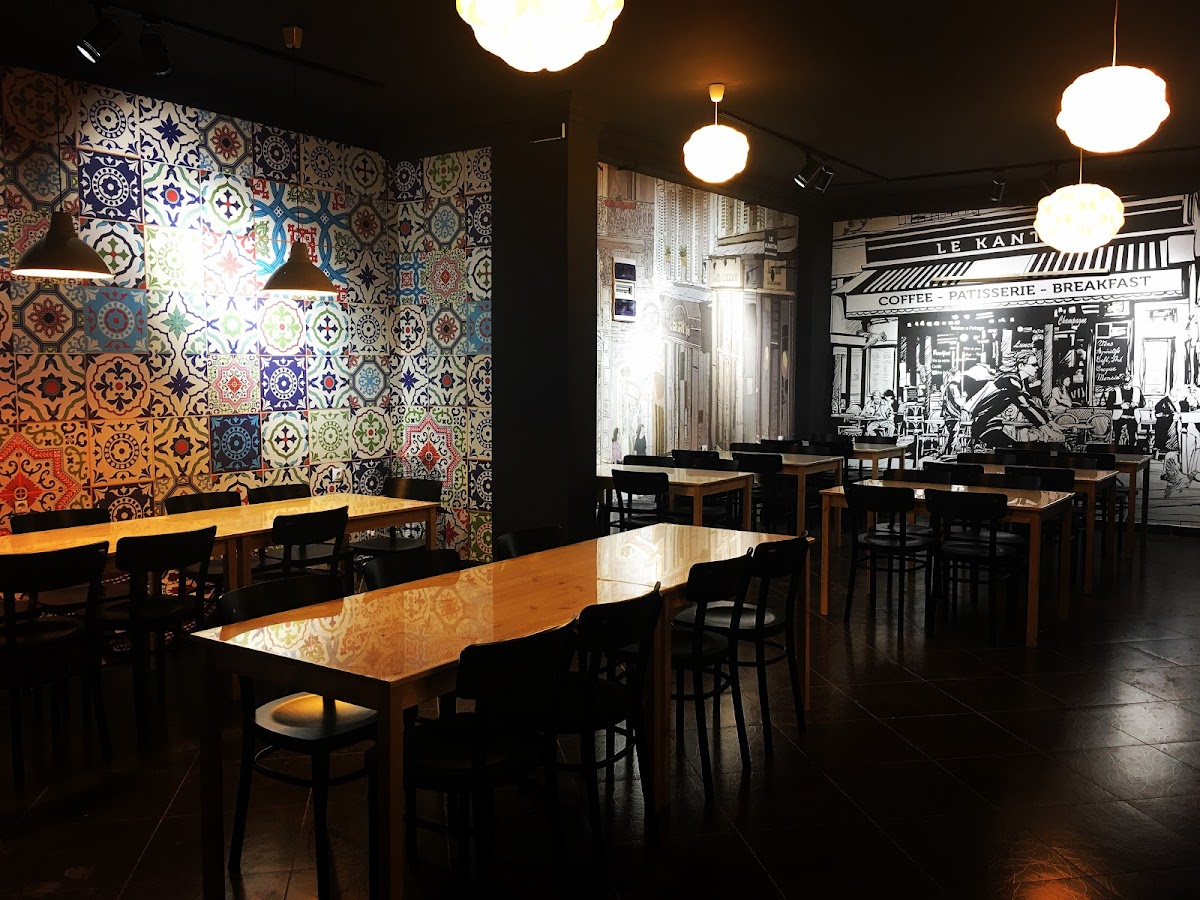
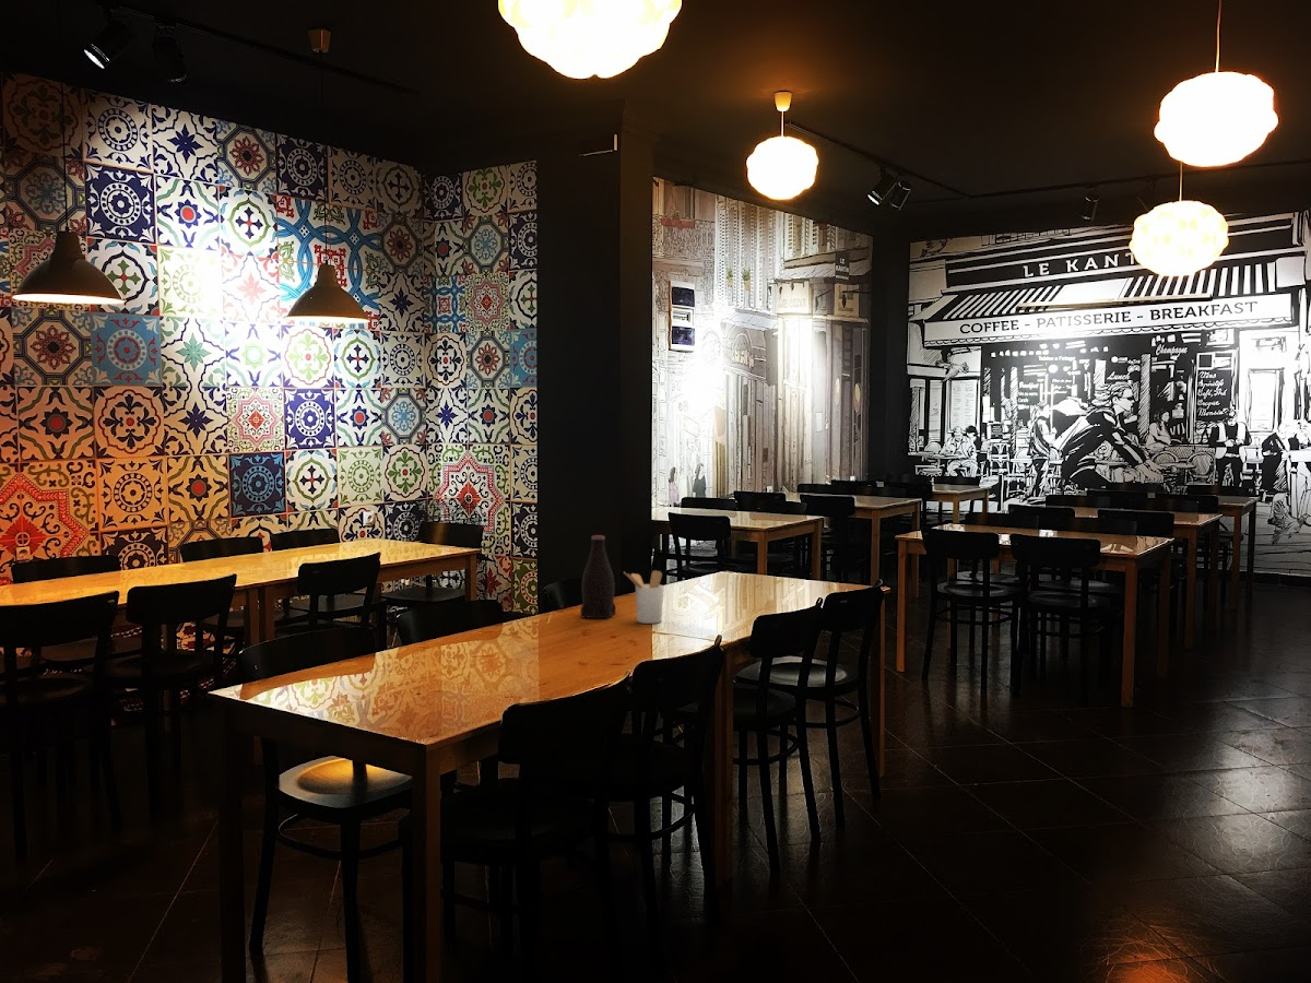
+ bottle [579,534,616,619]
+ utensil holder [623,569,665,625]
